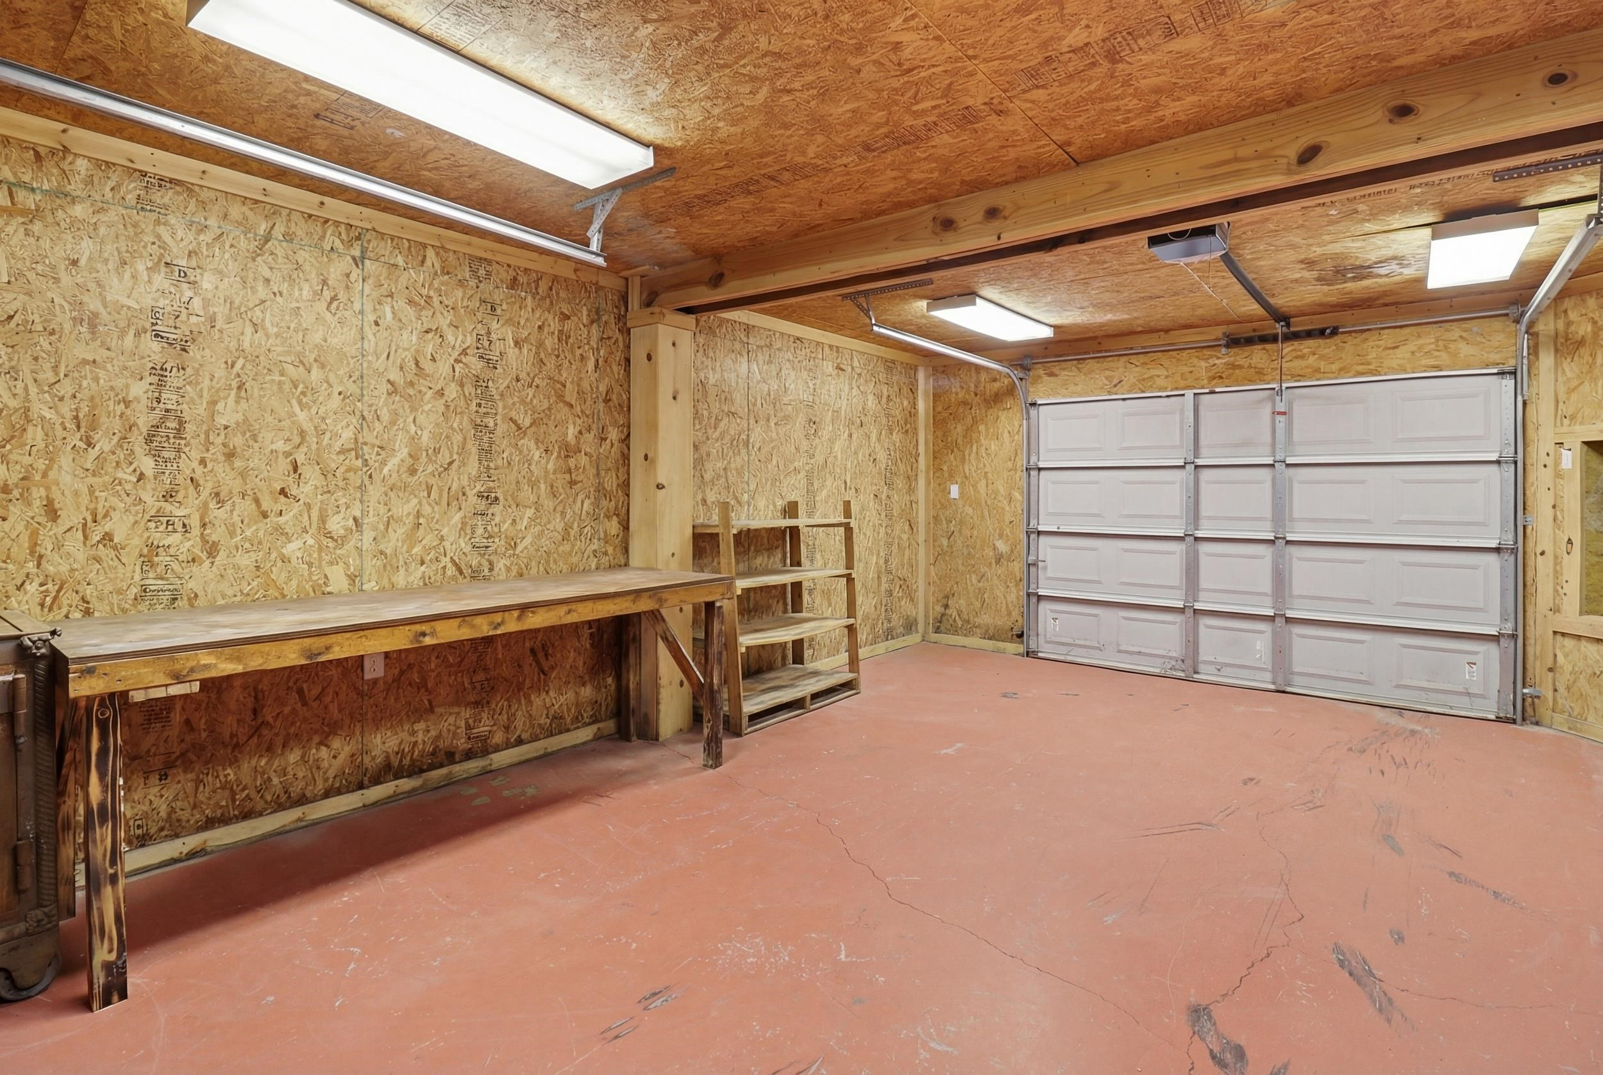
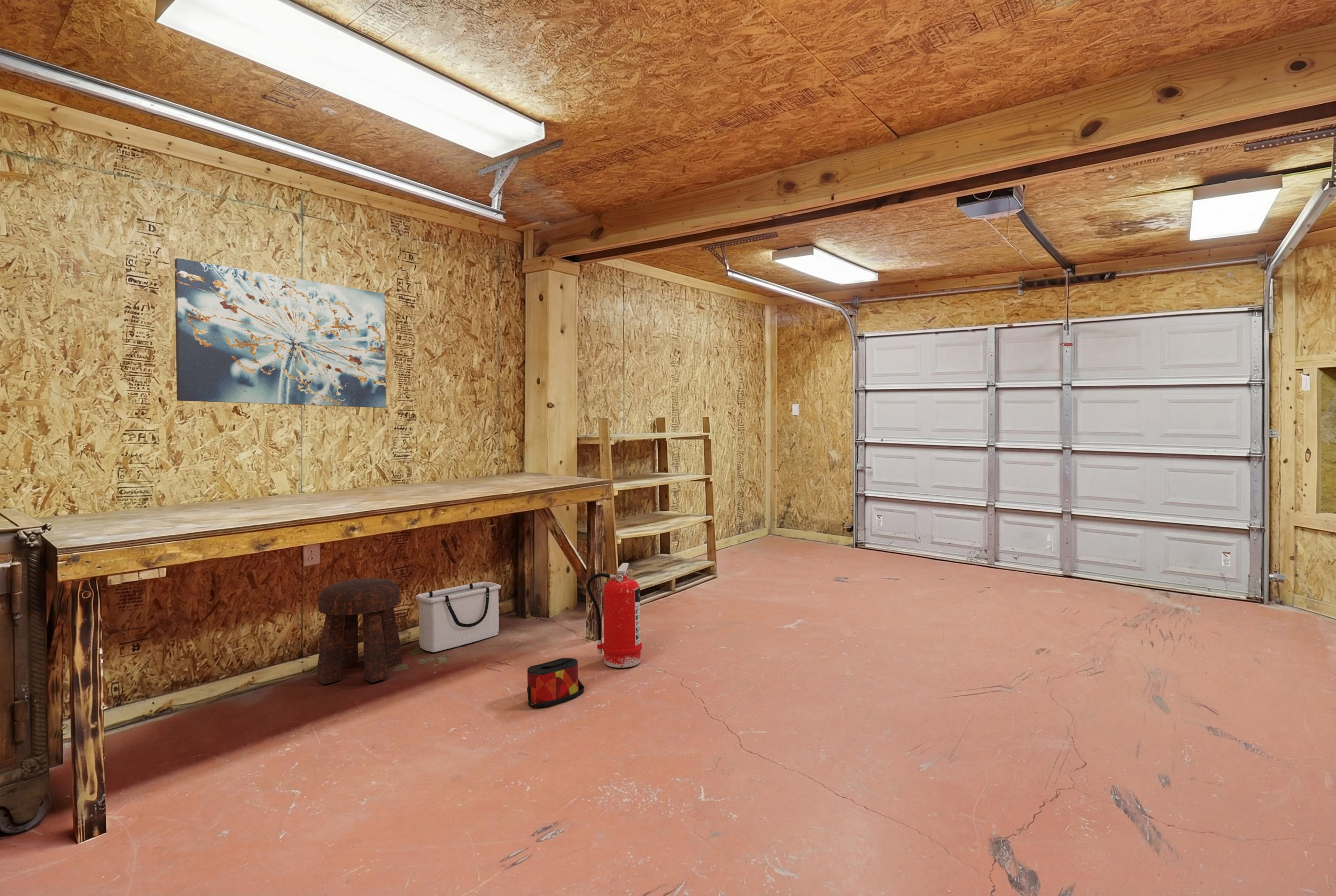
+ wall art [174,258,386,408]
+ storage bin [415,581,501,653]
+ fire extinguisher [586,563,642,668]
+ stool [317,578,402,685]
+ bag [526,657,585,707]
